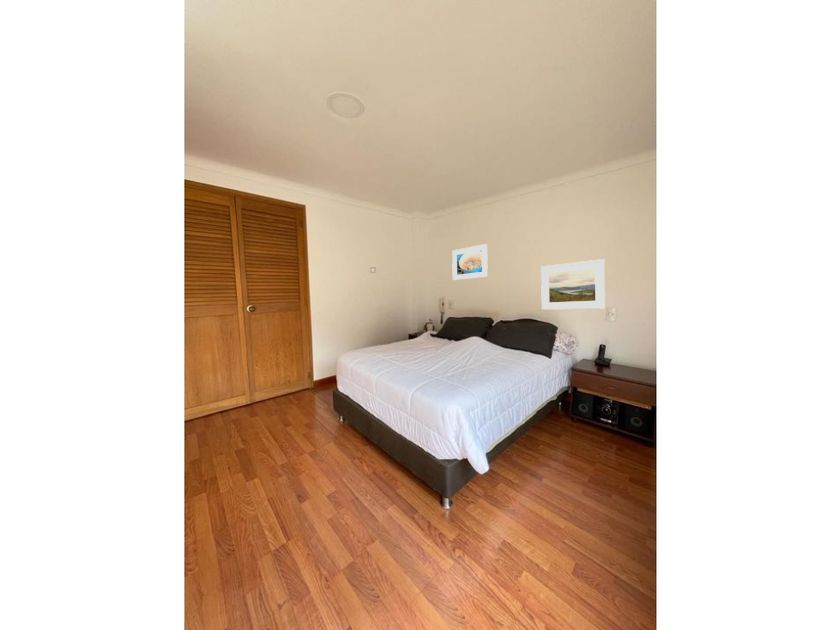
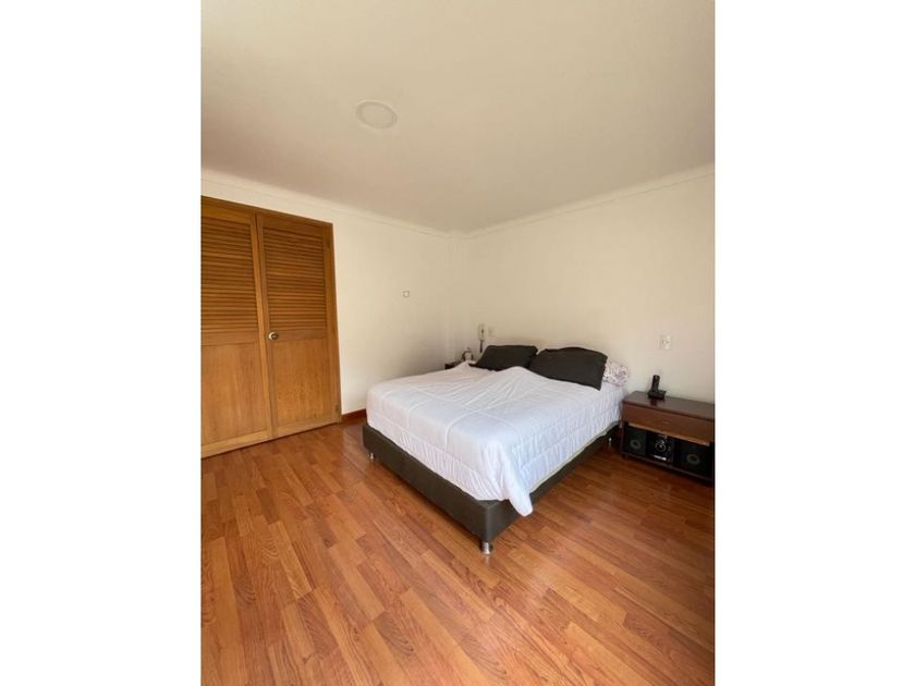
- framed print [451,243,489,282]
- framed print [540,258,606,311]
